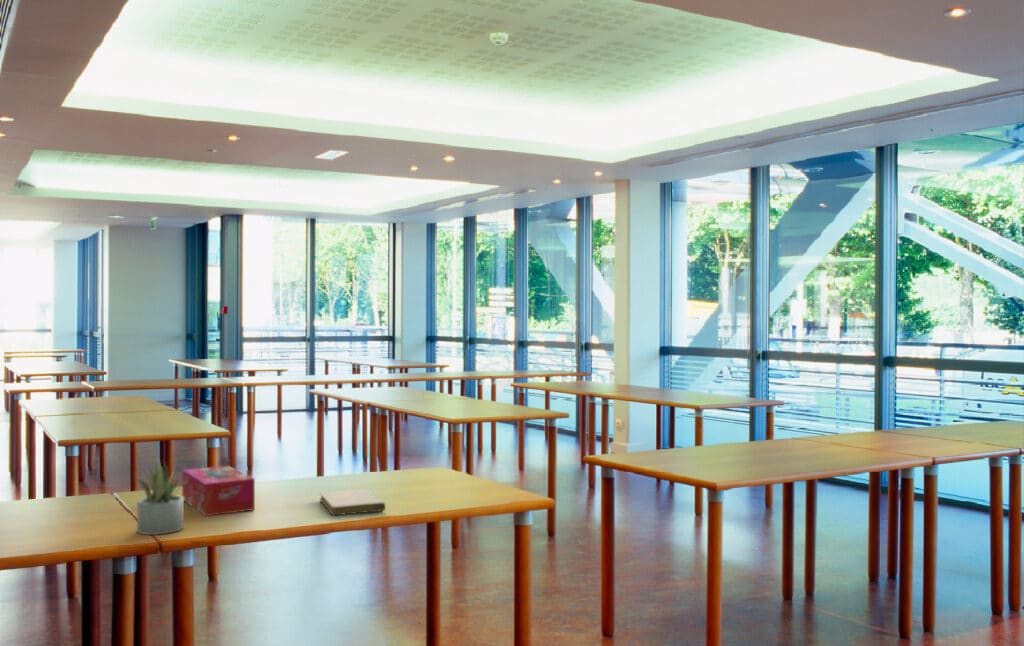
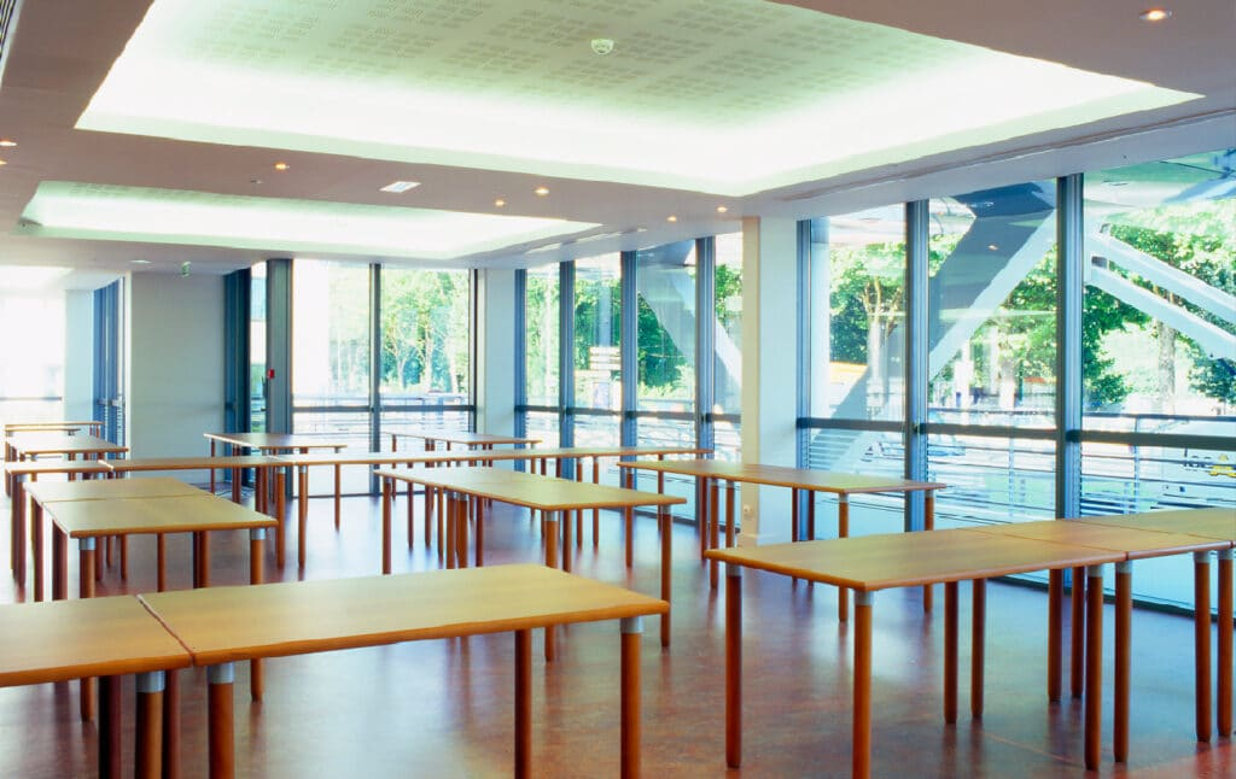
- succulent plant [136,459,185,536]
- notebook [318,488,386,516]
- tissue box [181,465,256,517]
